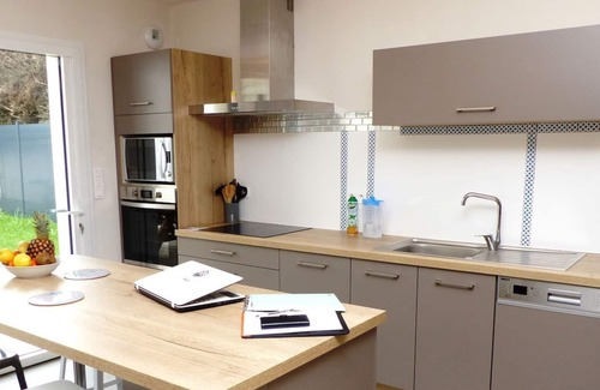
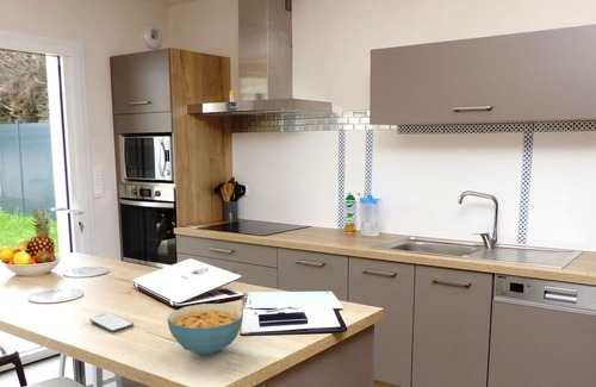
+ smartphone [89,312,135,333]
+ cereal bowl [166,302,244,356]
